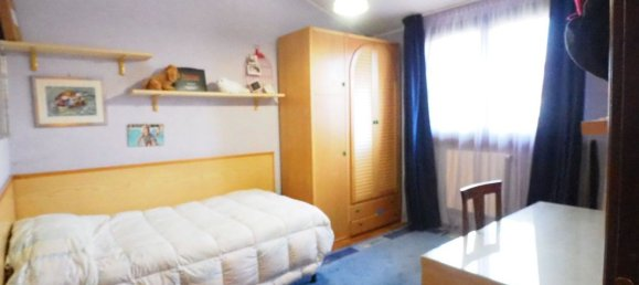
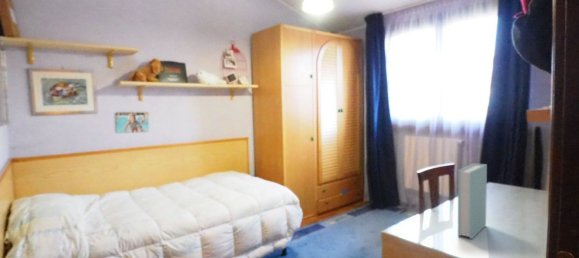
+ book [457,162,488,240]
